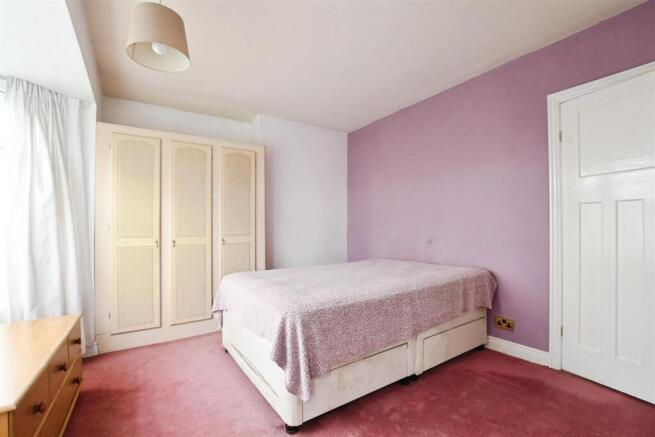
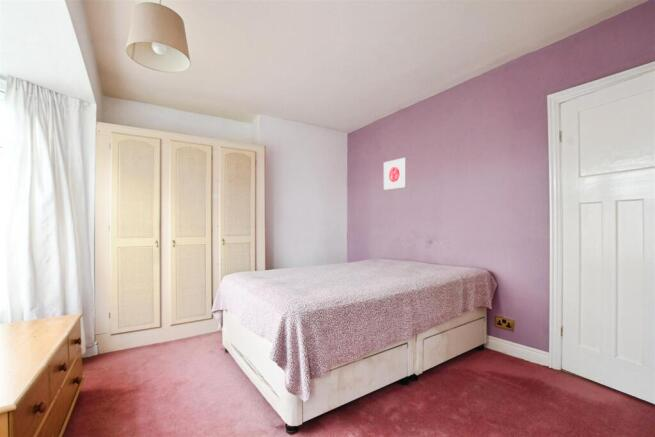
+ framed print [383,157,407,191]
